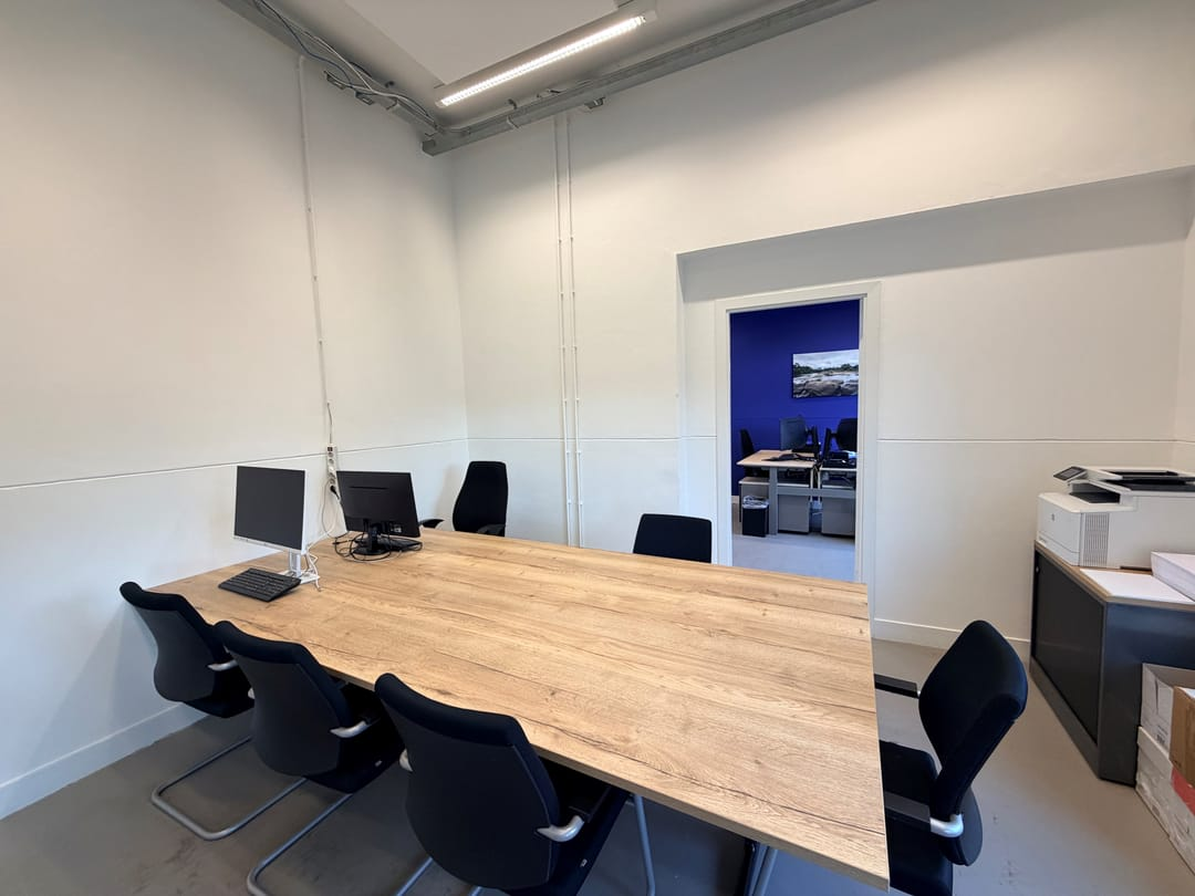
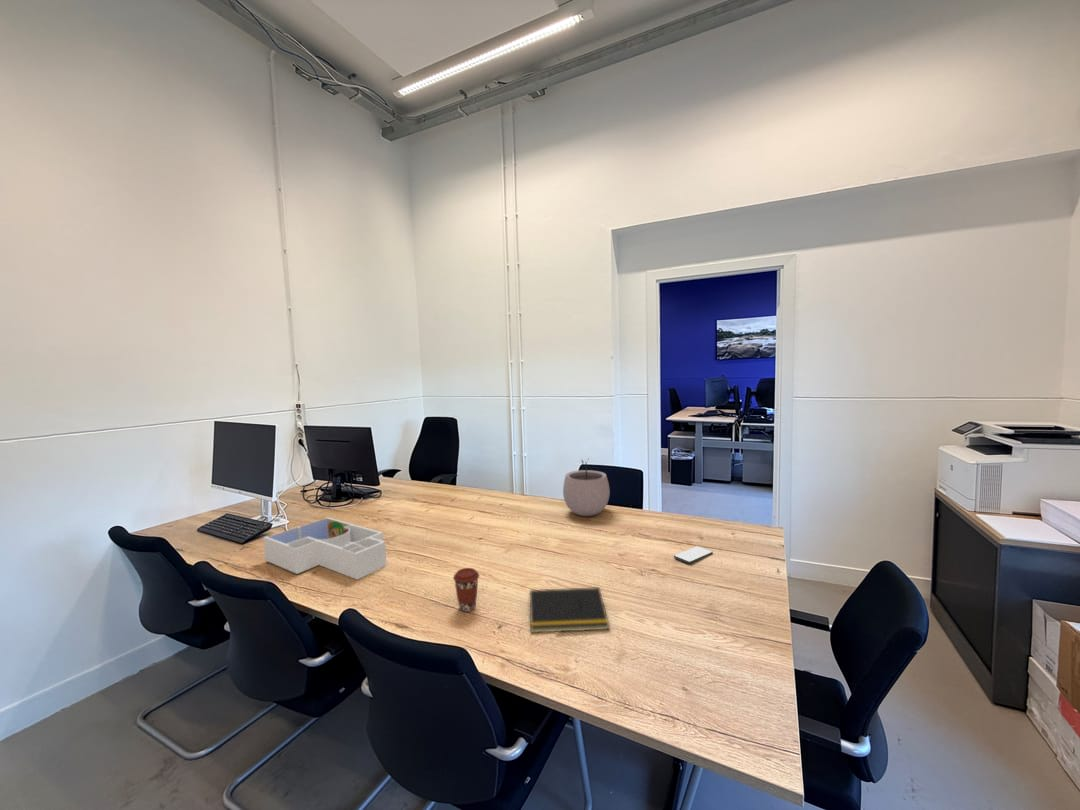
+ smartphone [673,545,714,564]
+ plant pot [562,459,611,517]
+ notepad [527,586,610,634]
+ coffee cup [452,567,480,613]
+ desk organizer [262,516,388,581]
